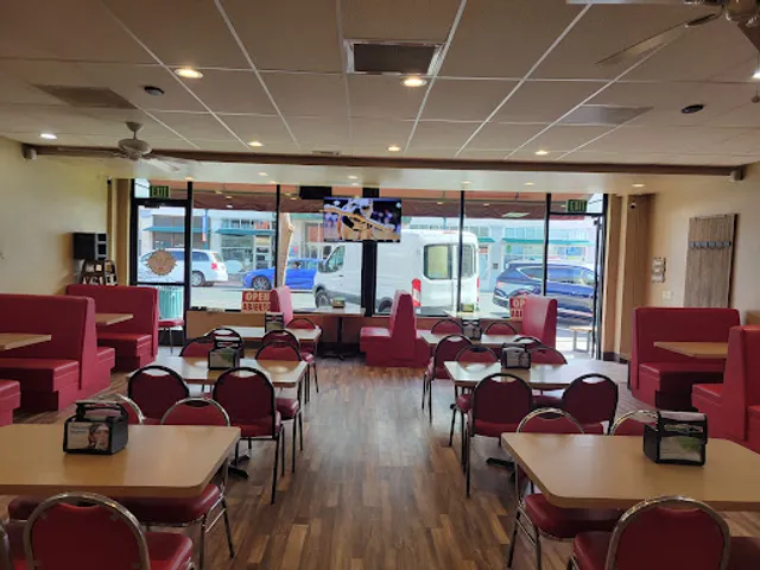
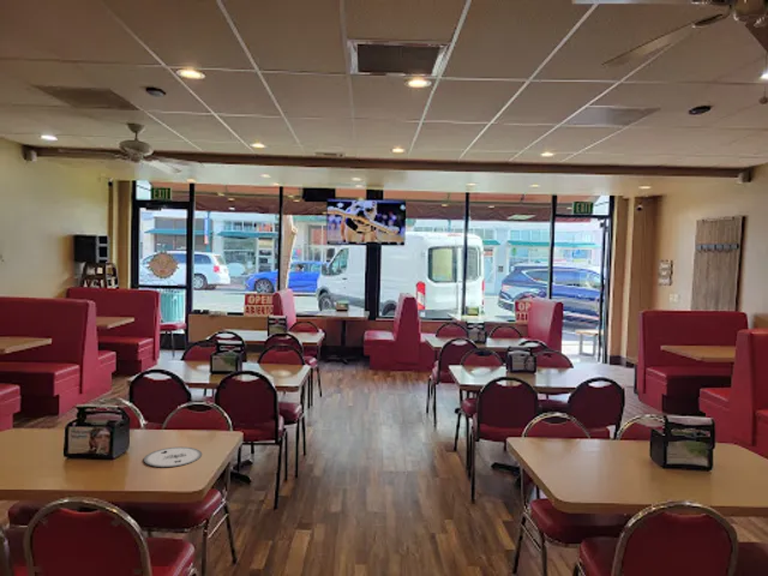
+ plate [143,446,203,468]
